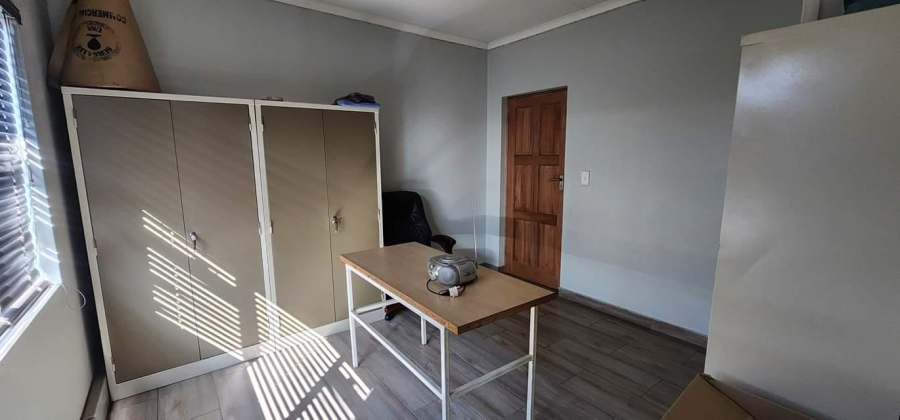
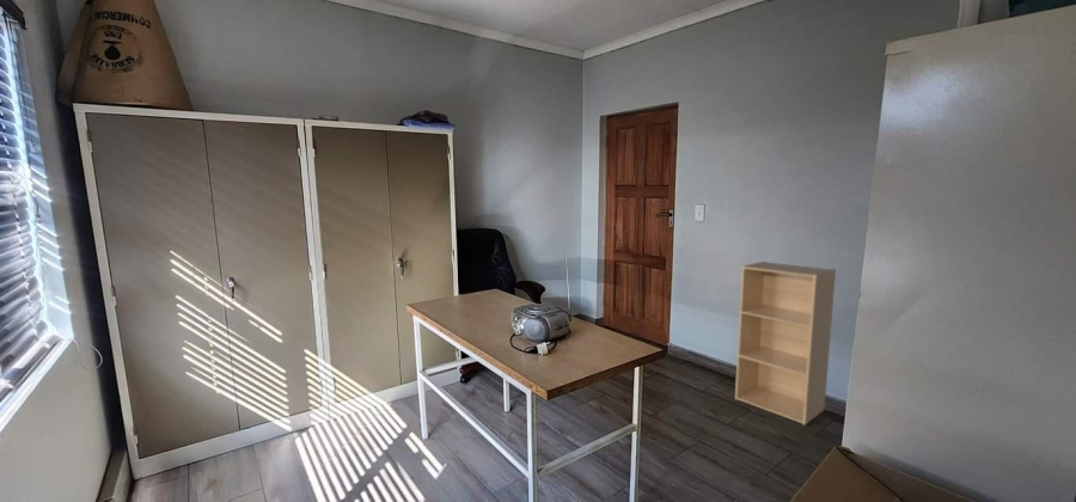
+ shelf [734,261,837,426]
